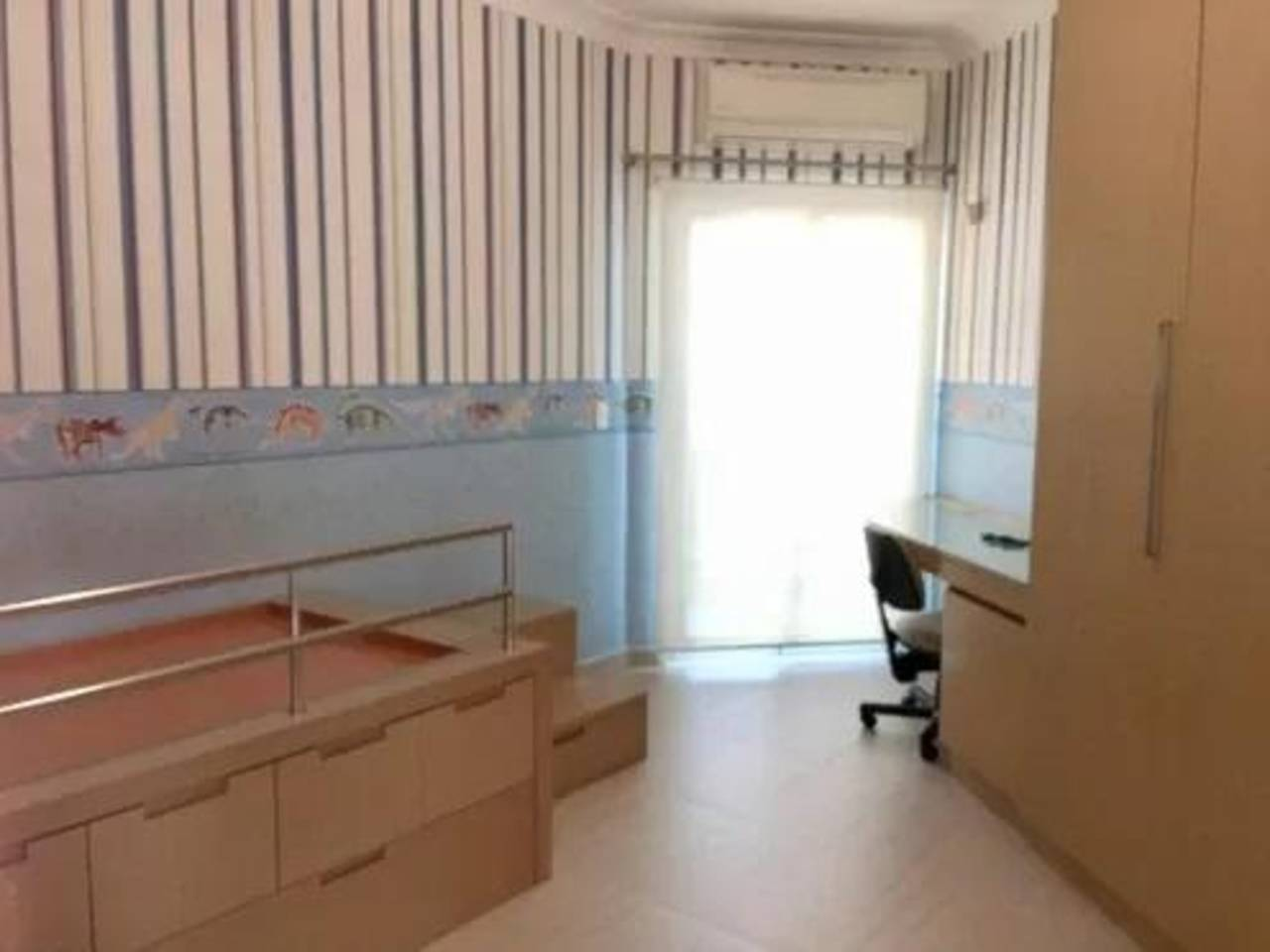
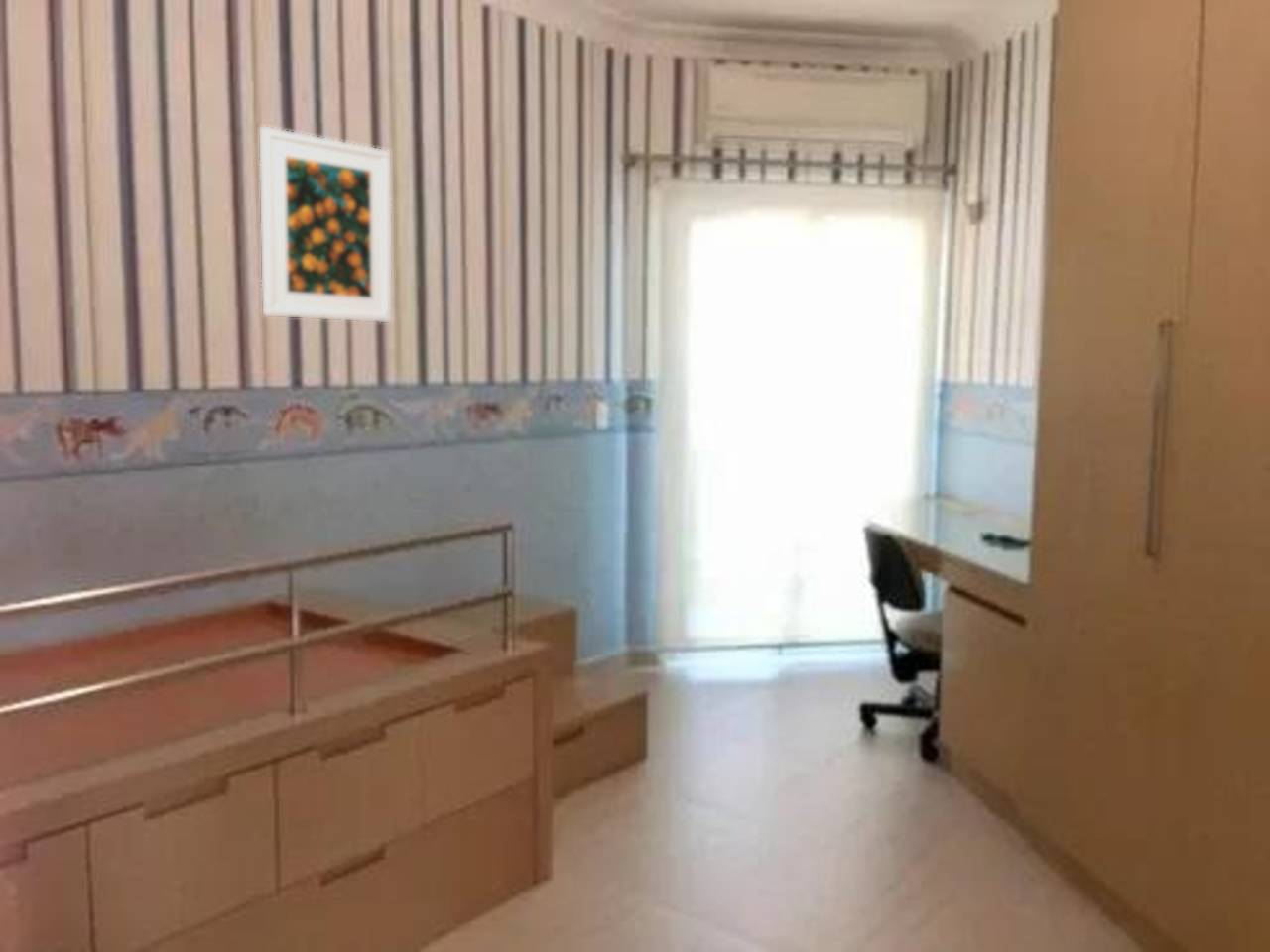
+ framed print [259,126,392,323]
